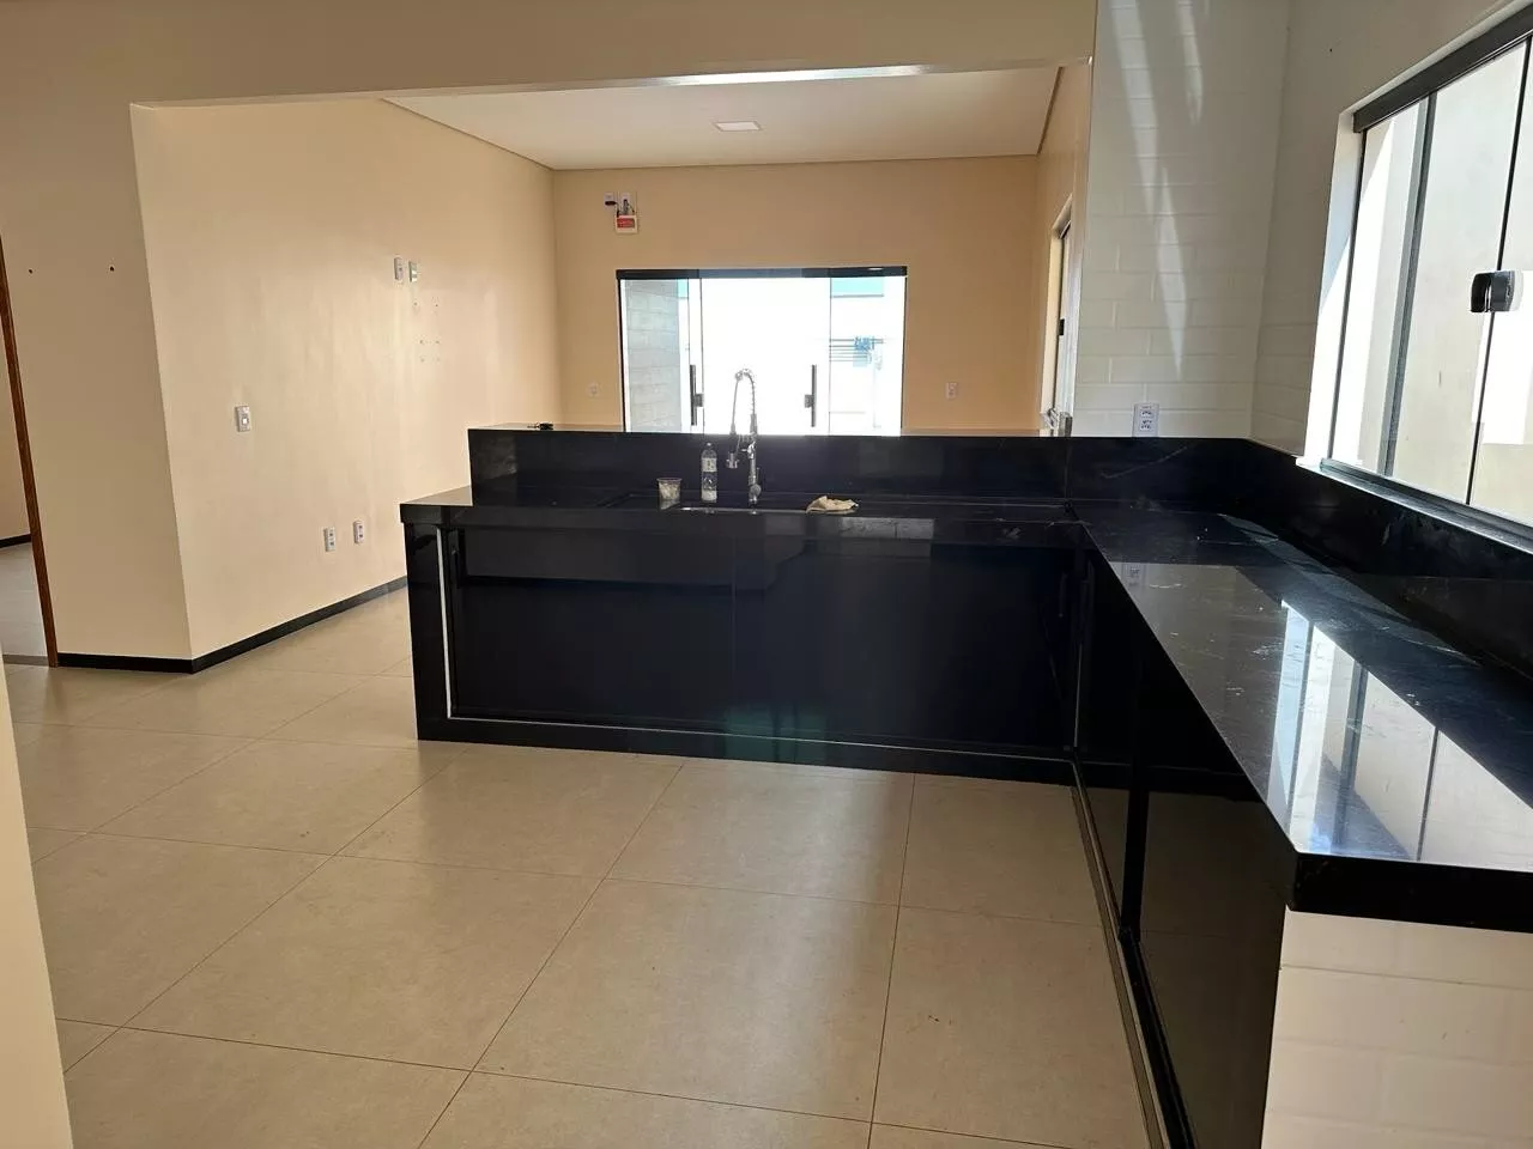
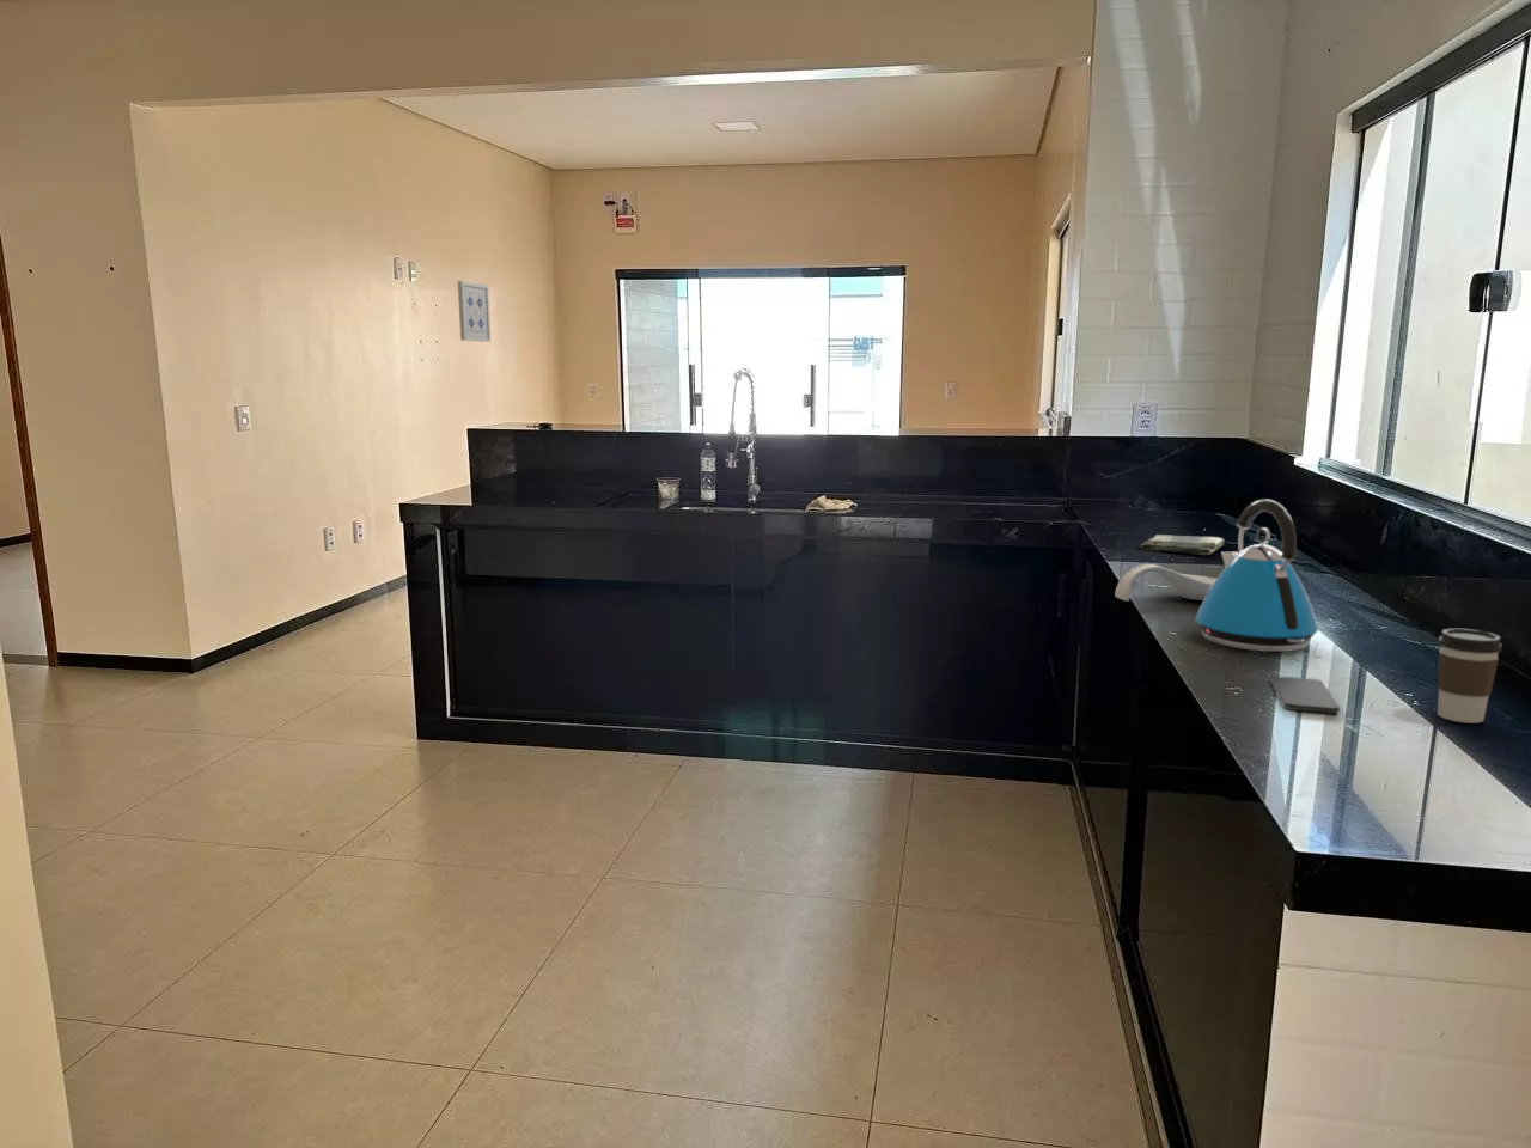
+ smartphone [1269,674,1341,714]
+ spoon rest [1114,563,1218,603]
+ kettle [1193,499,1319,652]
+ coffee cup [1437,628,1503,725]
+ dish towel [1139,533,1225,556]
+ wall art [457,280,492,344]
